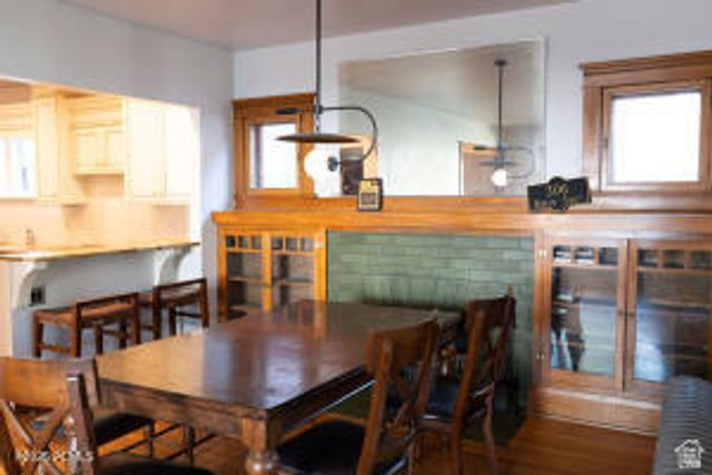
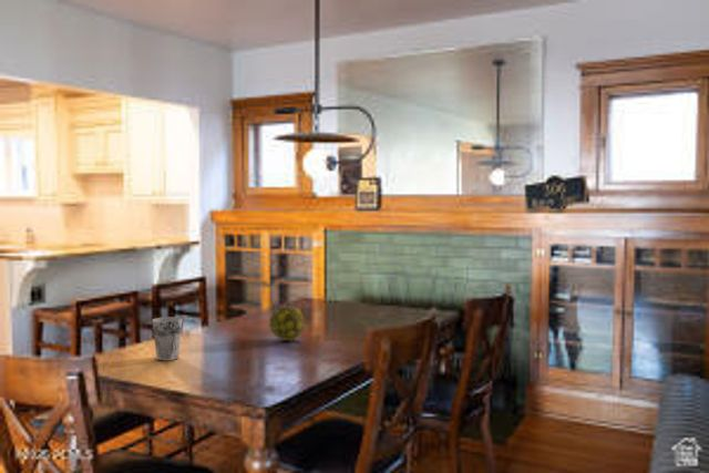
+ decorative ball [268,305,306,342]
+ cup [151,316,183,361]
